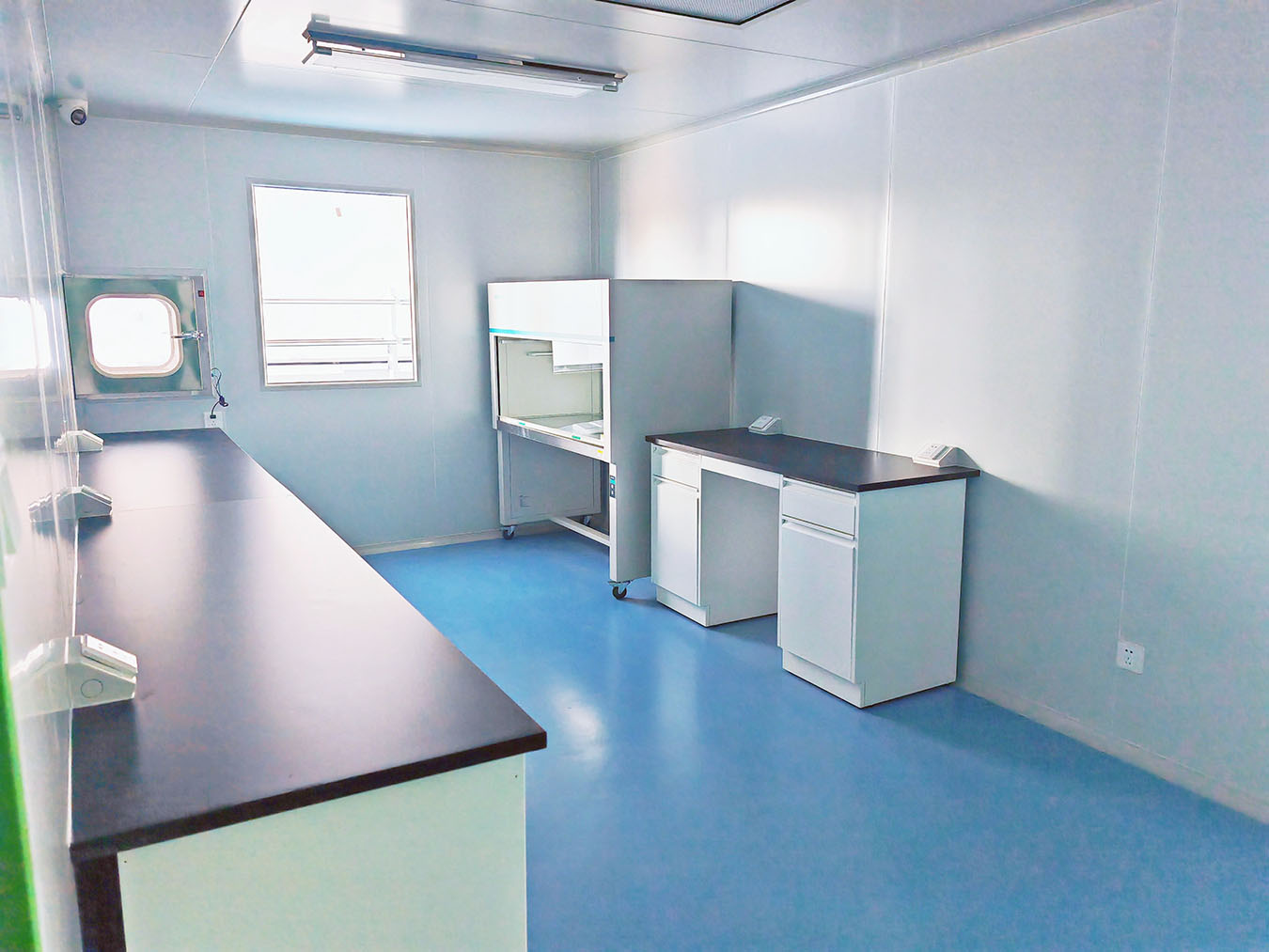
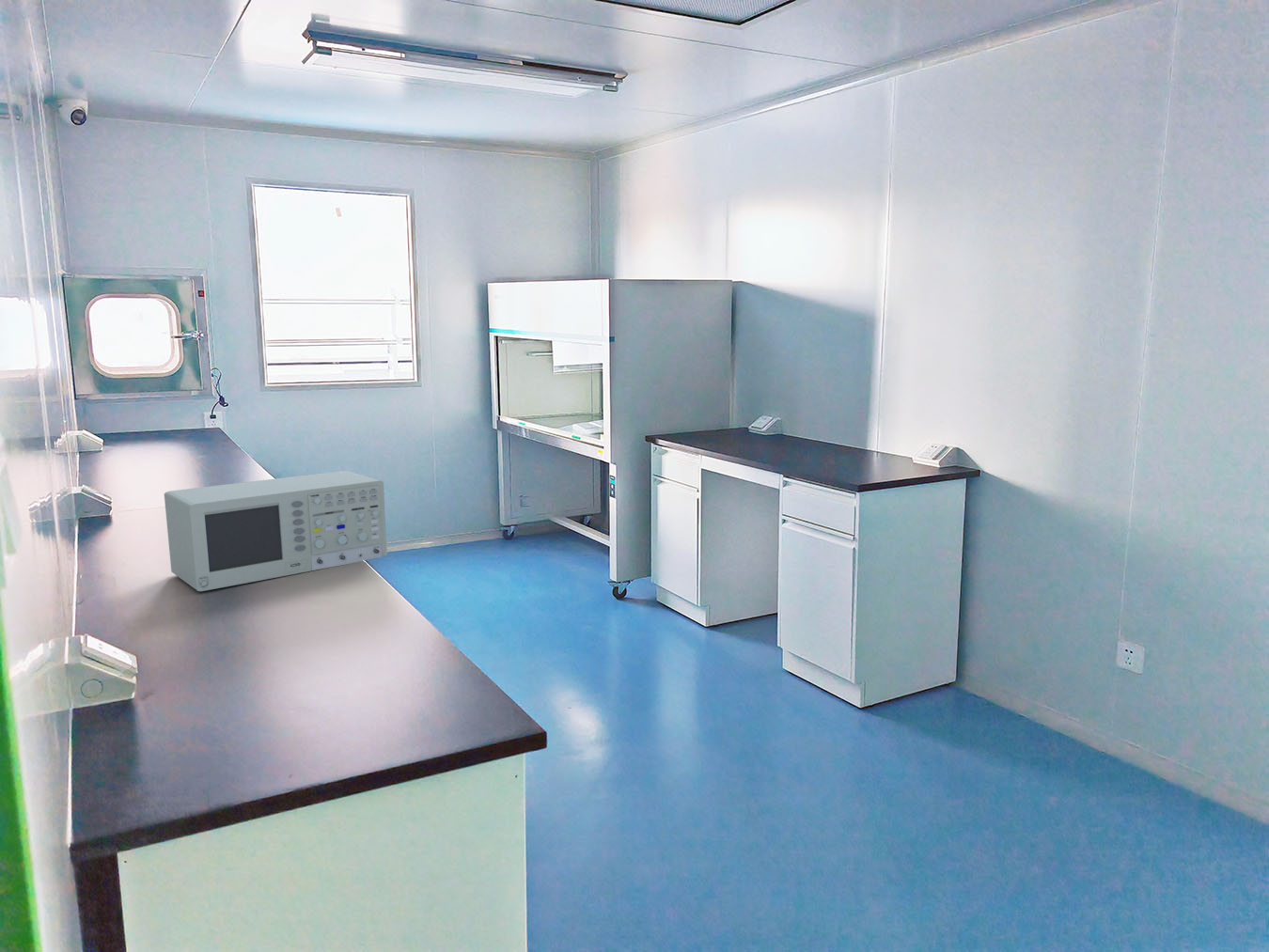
+ electronic device [164,470,388,592]
